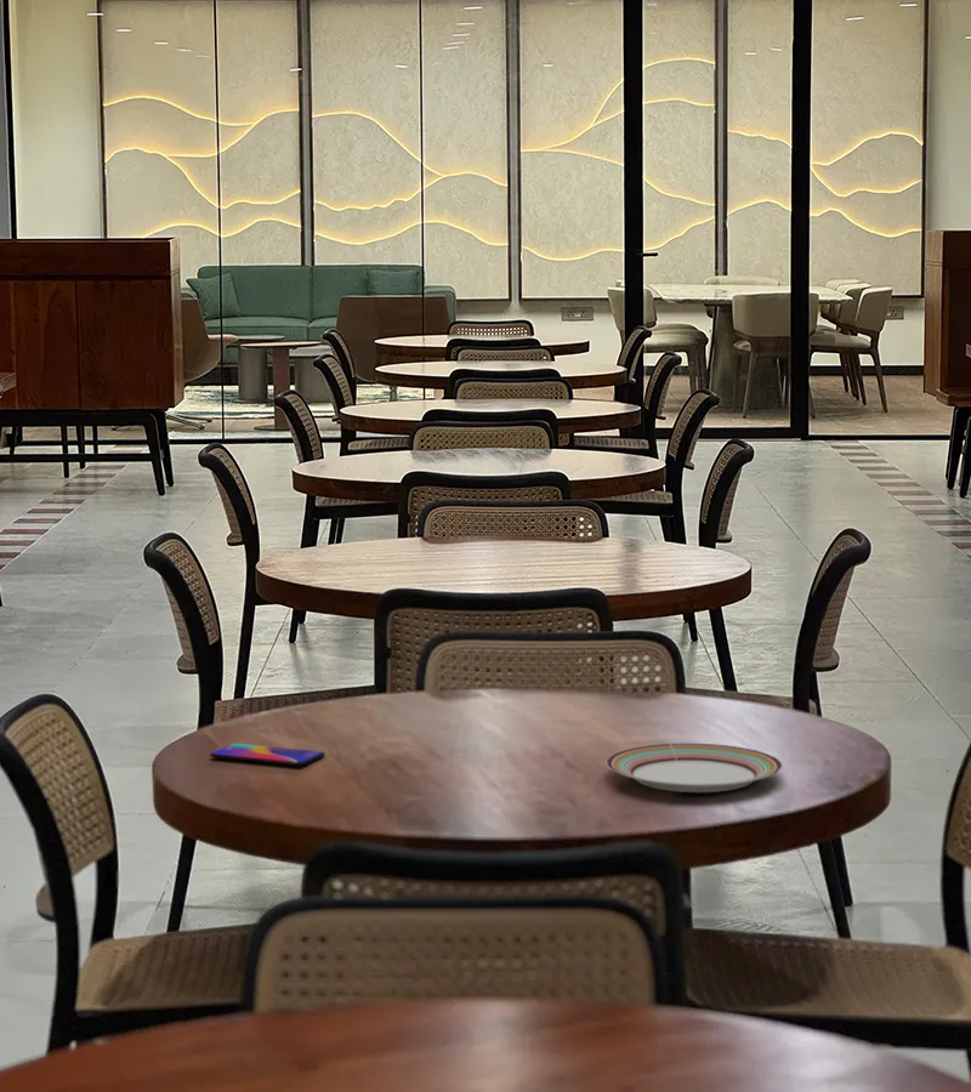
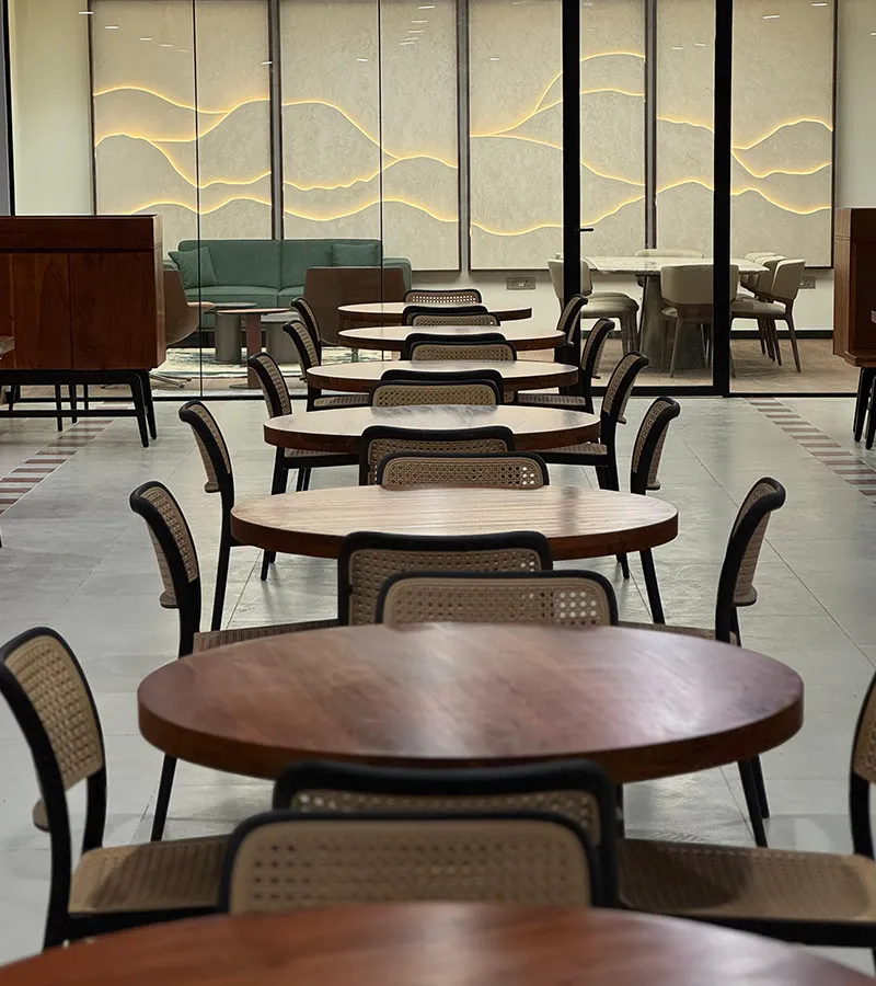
- smartphone [209,743,326,767]
- plate [604,743,784,794]
